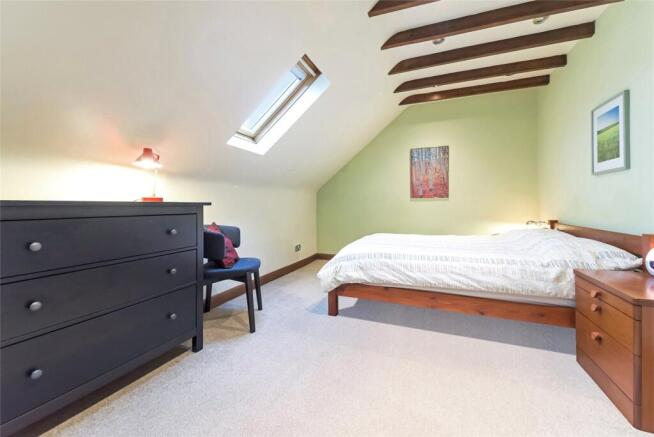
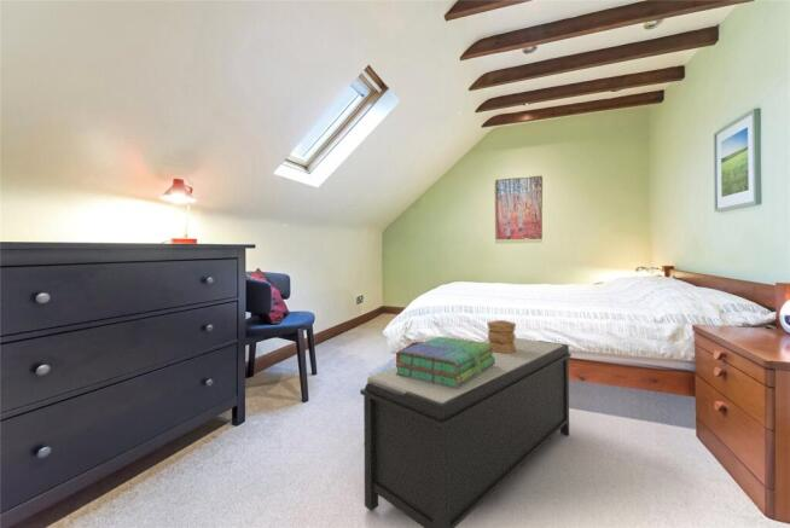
+ stack of books [394,336,495,389]
+ bench [359,337,573,528]
+ decorative box [486,319,517,354]
